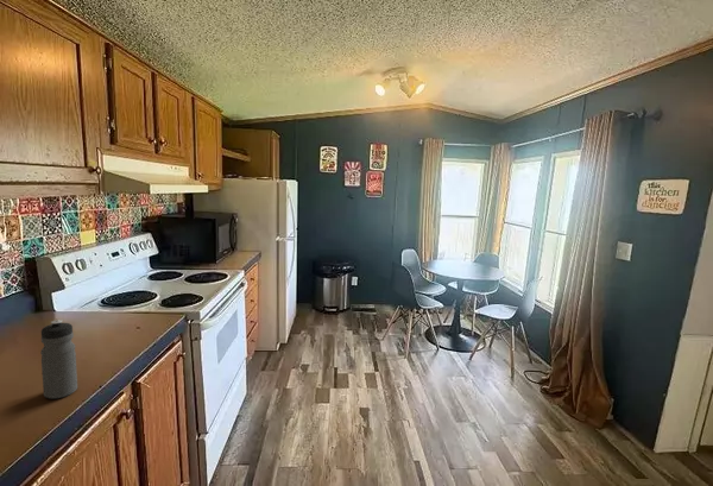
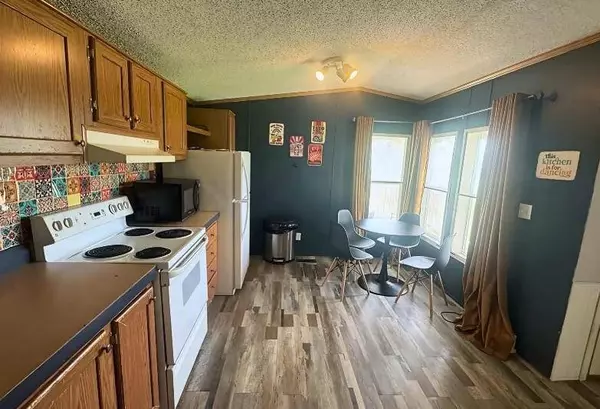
- water bottle [39,318,78,399]
